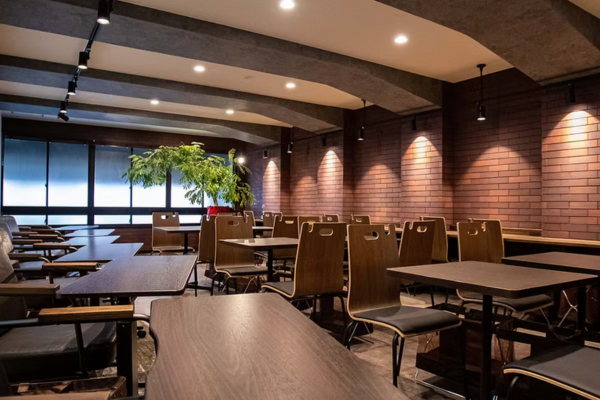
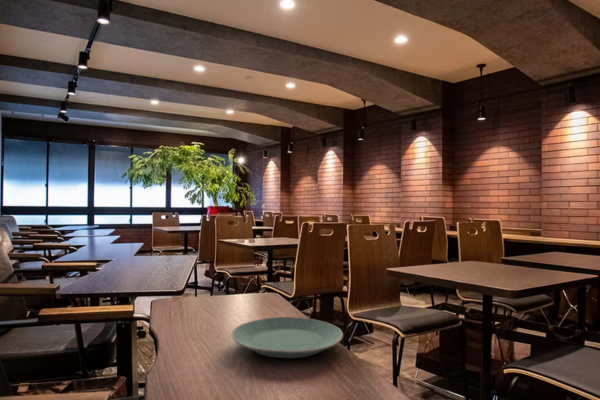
+ plate [230,316,344,359]
